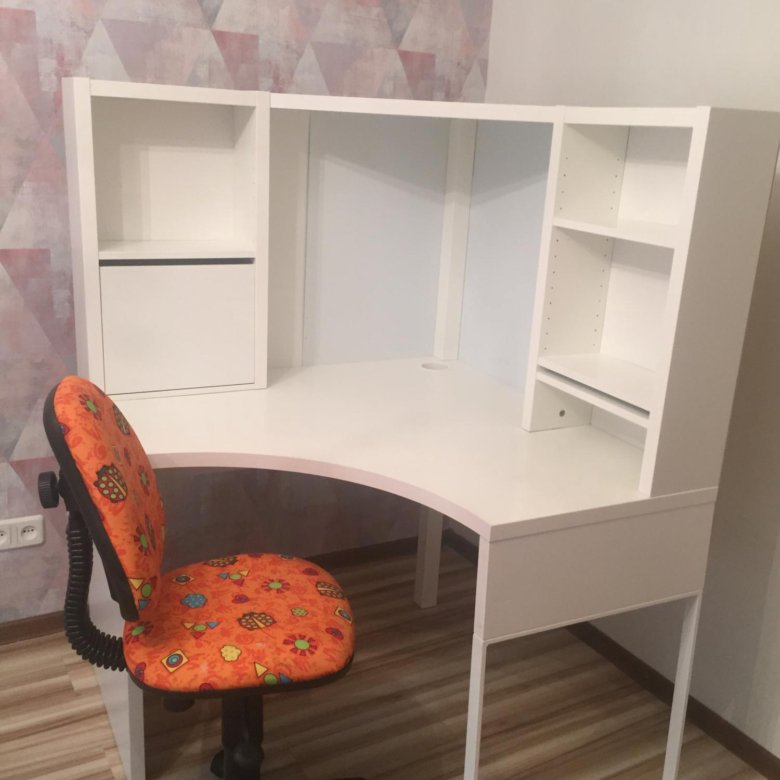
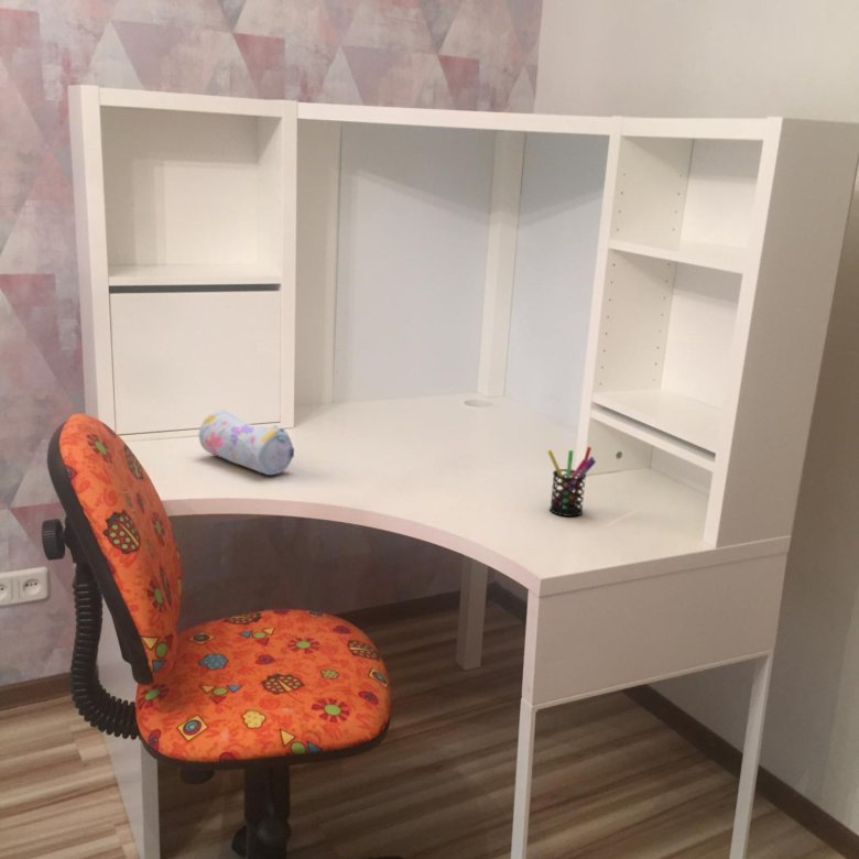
+ pen holder [546,446,597,518]
+ pencil case [198,410,295,476]
